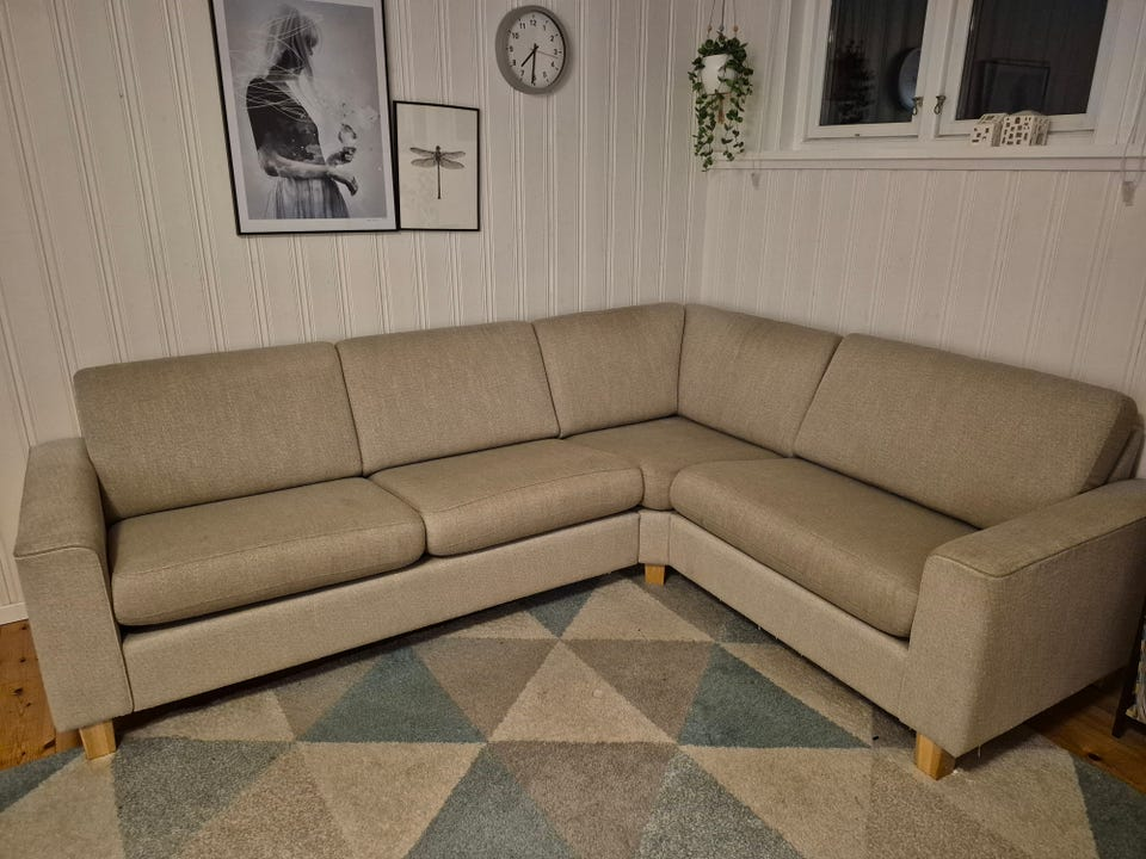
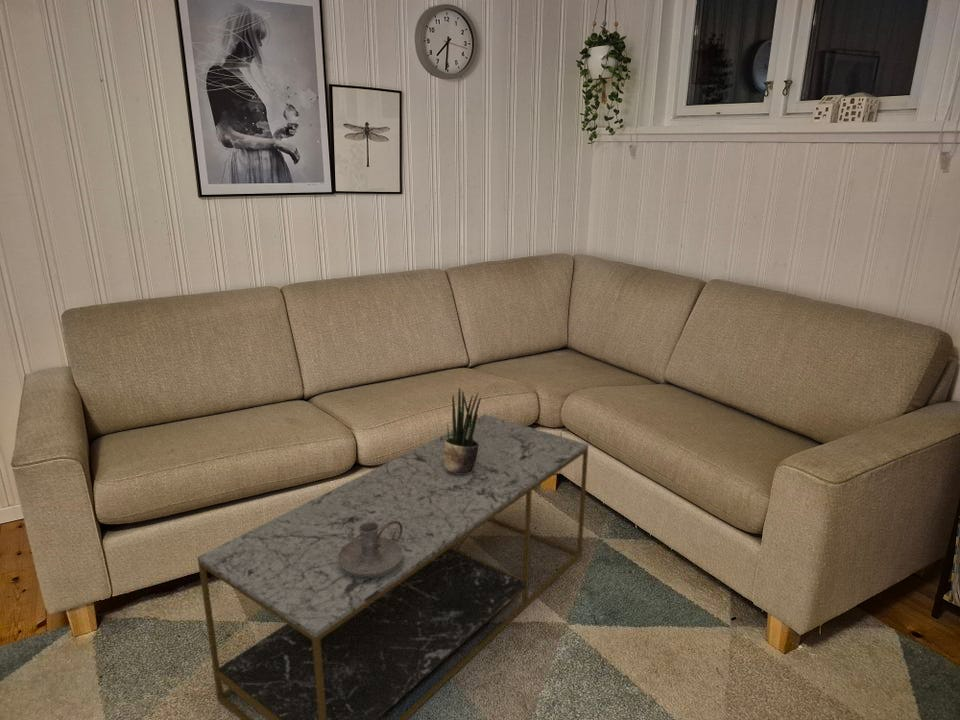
+ coffee table [196,413,589,720]
+ potted plant [444,386,482,473]
+ candle holder [337,520,403,578]
